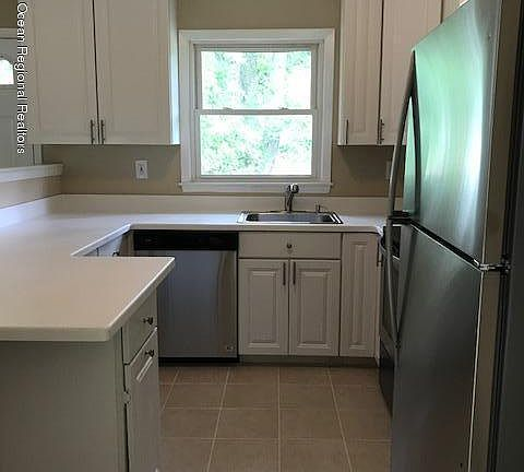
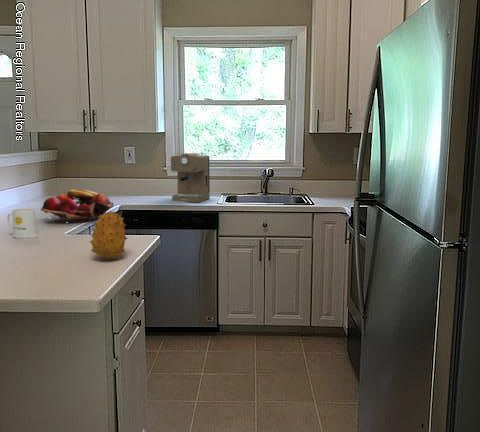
+ coffee maker [170,152,211,203]
+ fruit [89,209,129,261]
+ mug [6,207,38,239]
+ fruit basket [40,189,114,224]
